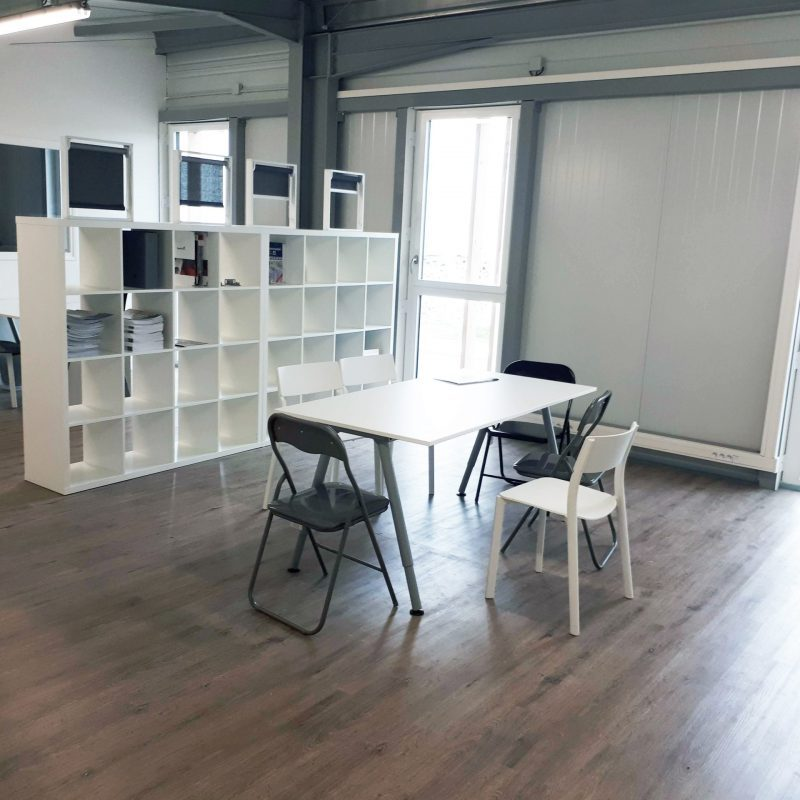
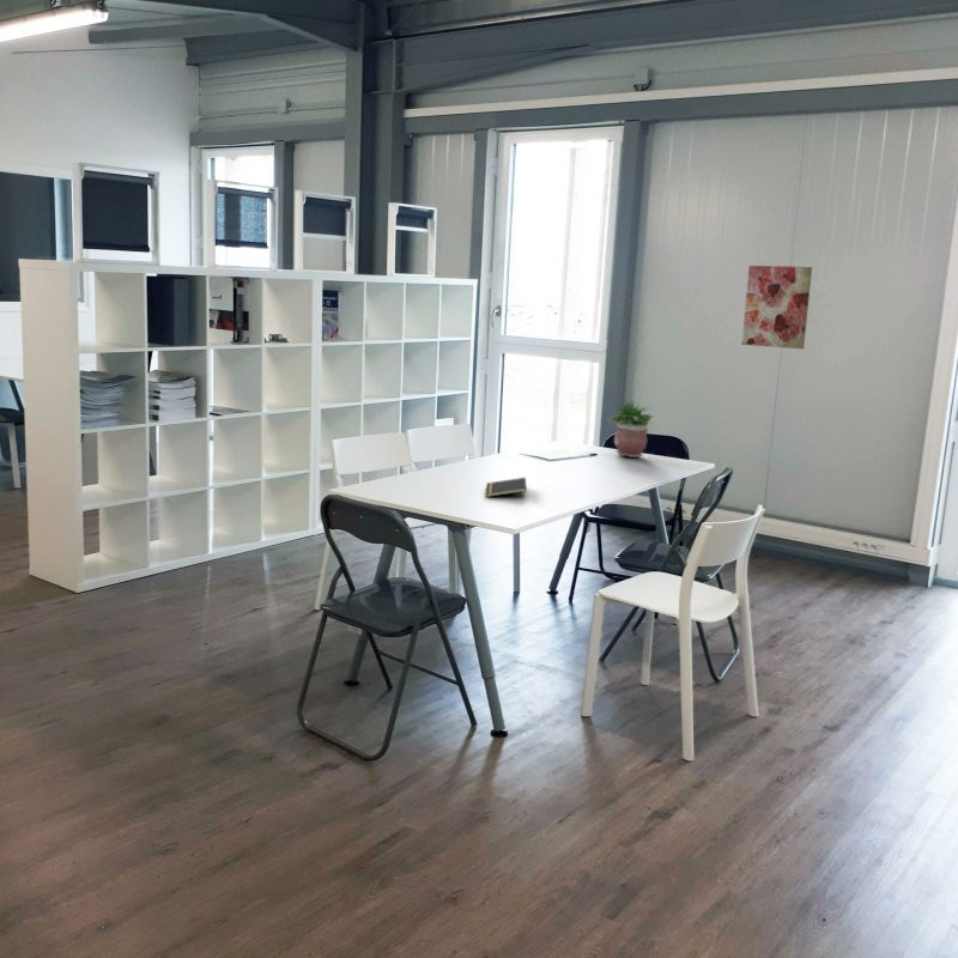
+ potted plant [606,399,656,459]
+ wall art [740,265,813,350]
+ notepad [485,477,528,498]
